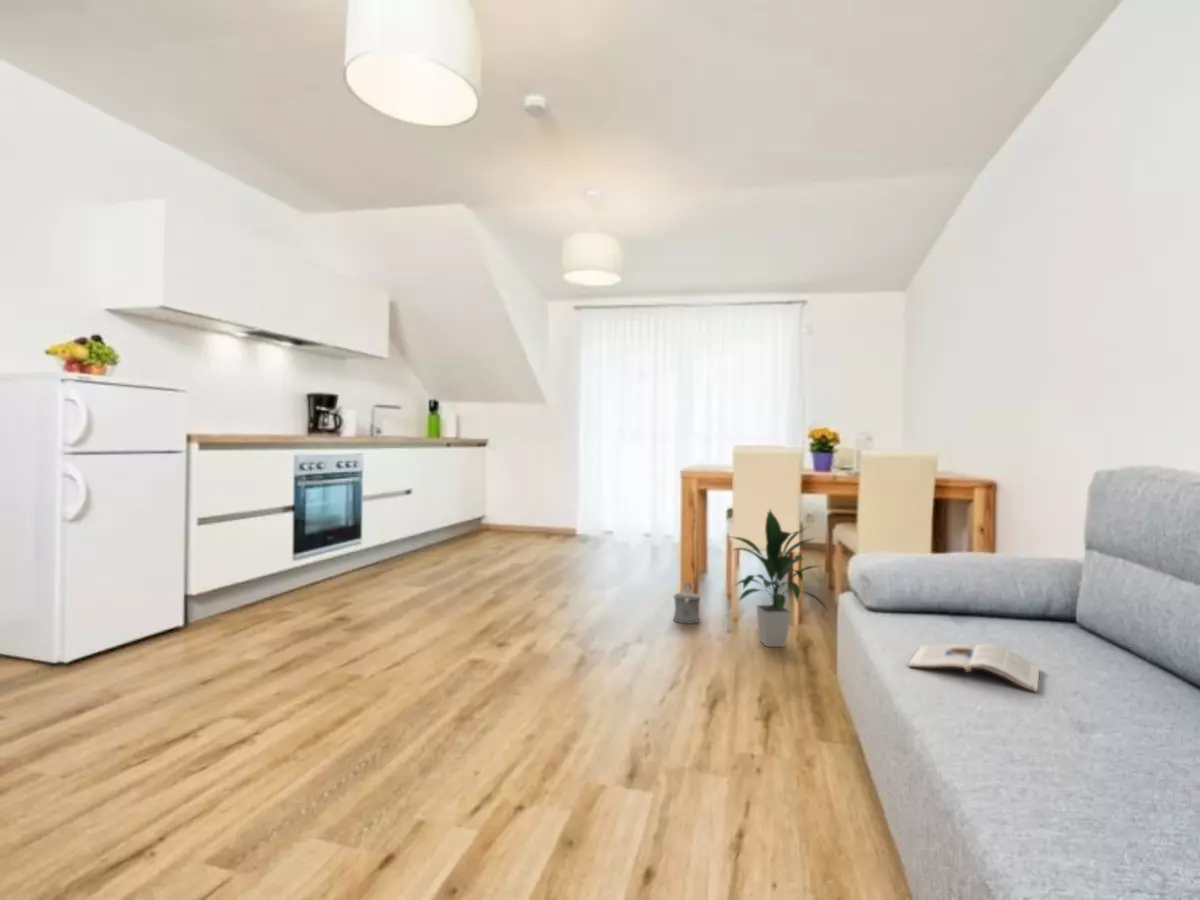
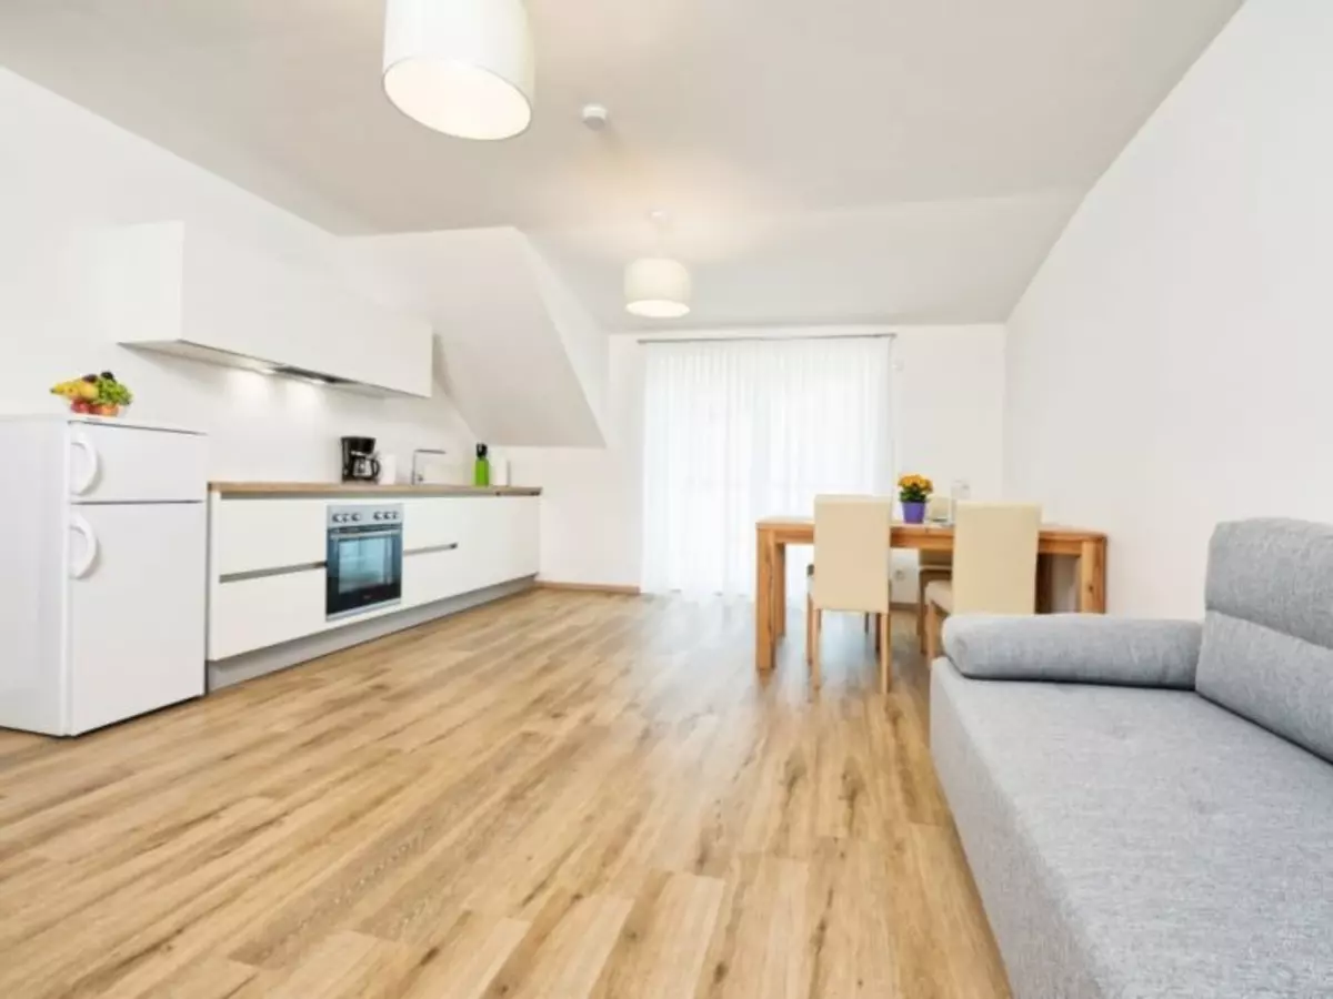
- magazine [907,643,1040,693]
- watering can [672,581,701,625]
- indoor plant [726,509,831,648]
